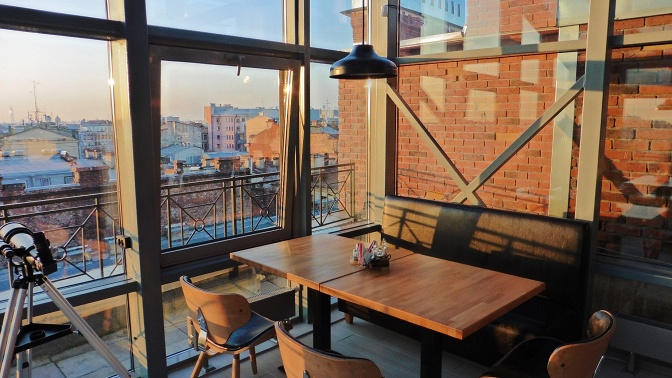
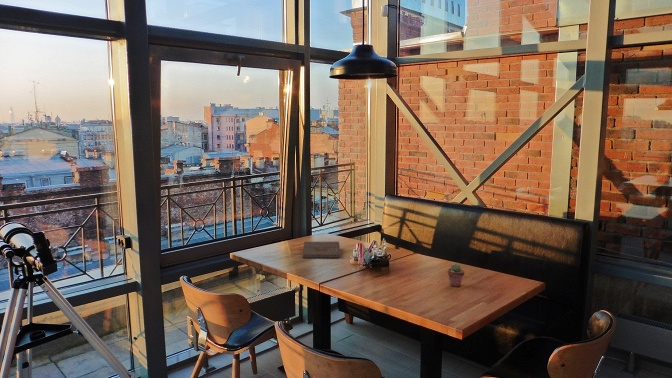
+ pizza box [301,241,341,259]
+ potted succulent [447,263,465,288]
